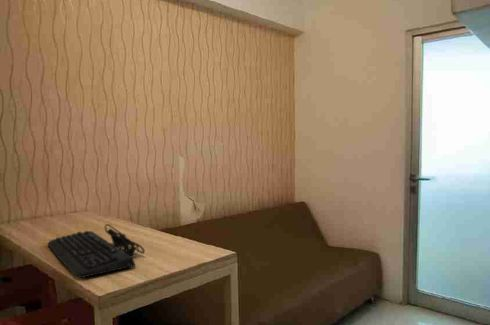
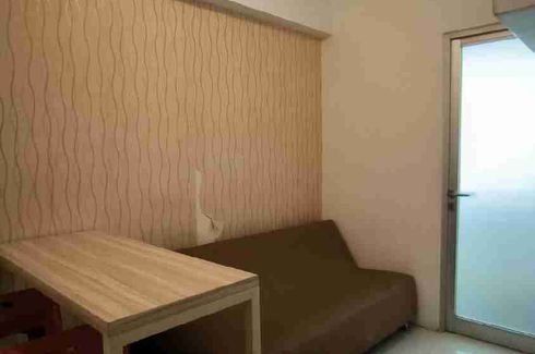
- keyboard [46,223,146,279]
